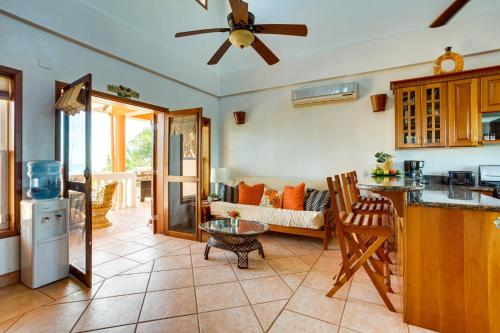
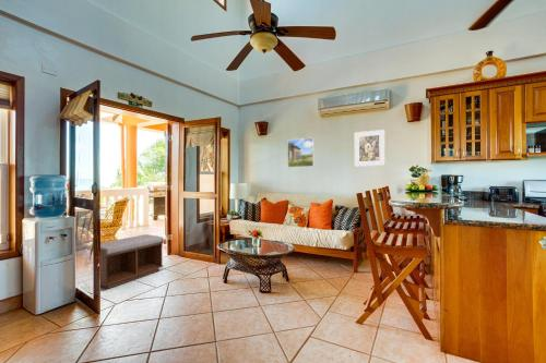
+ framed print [354,129,385,167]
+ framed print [286,136,314,168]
+ bench [99,233,164,290]
